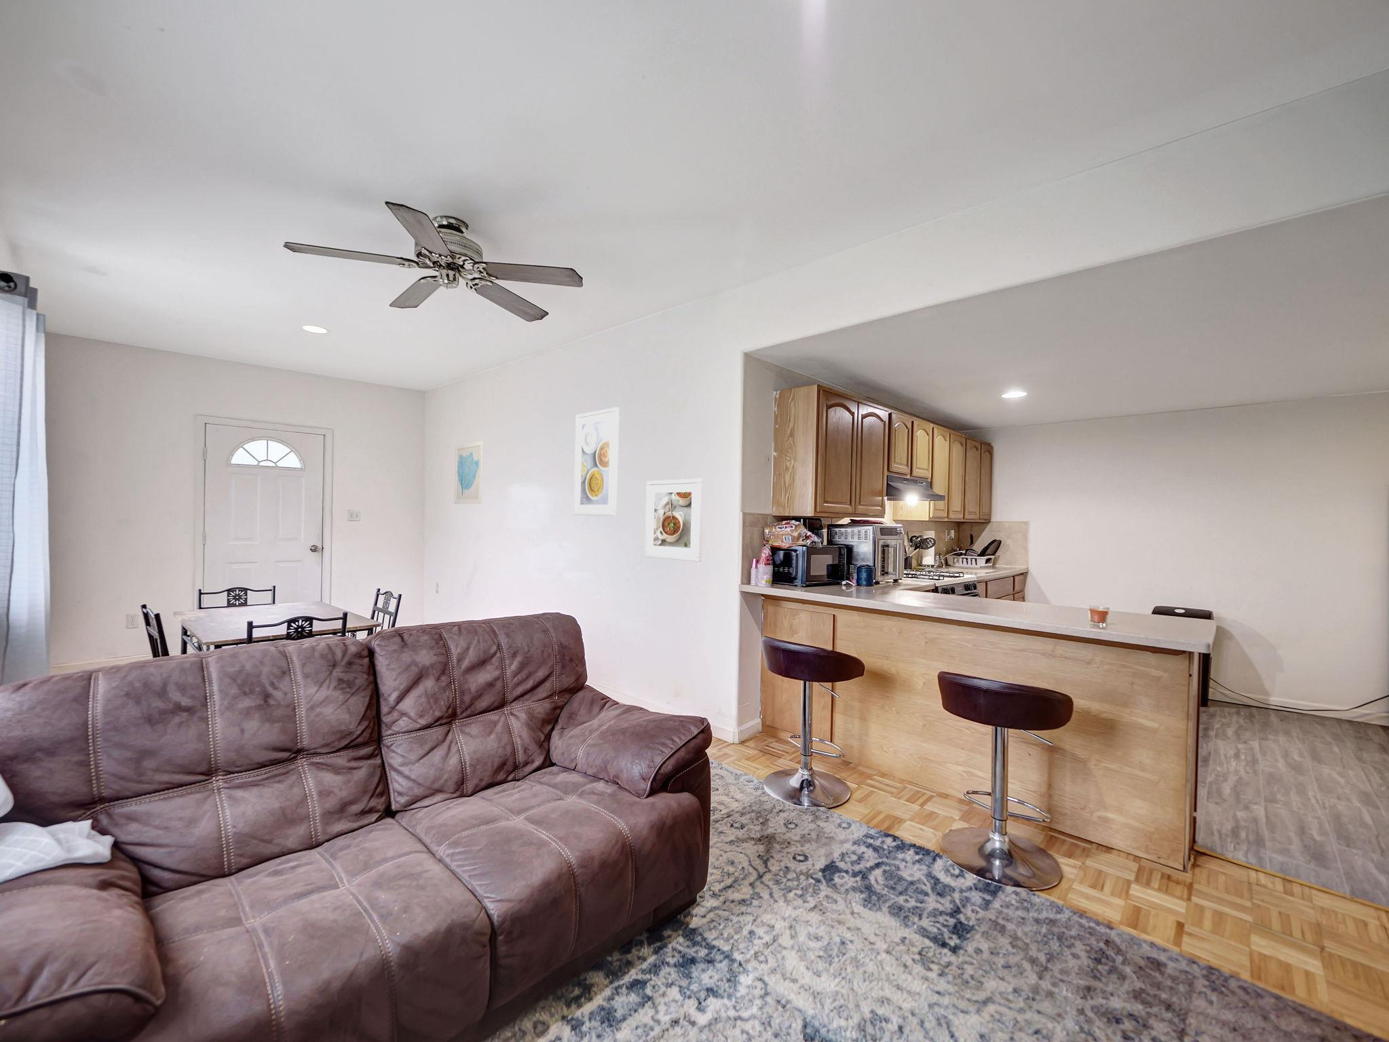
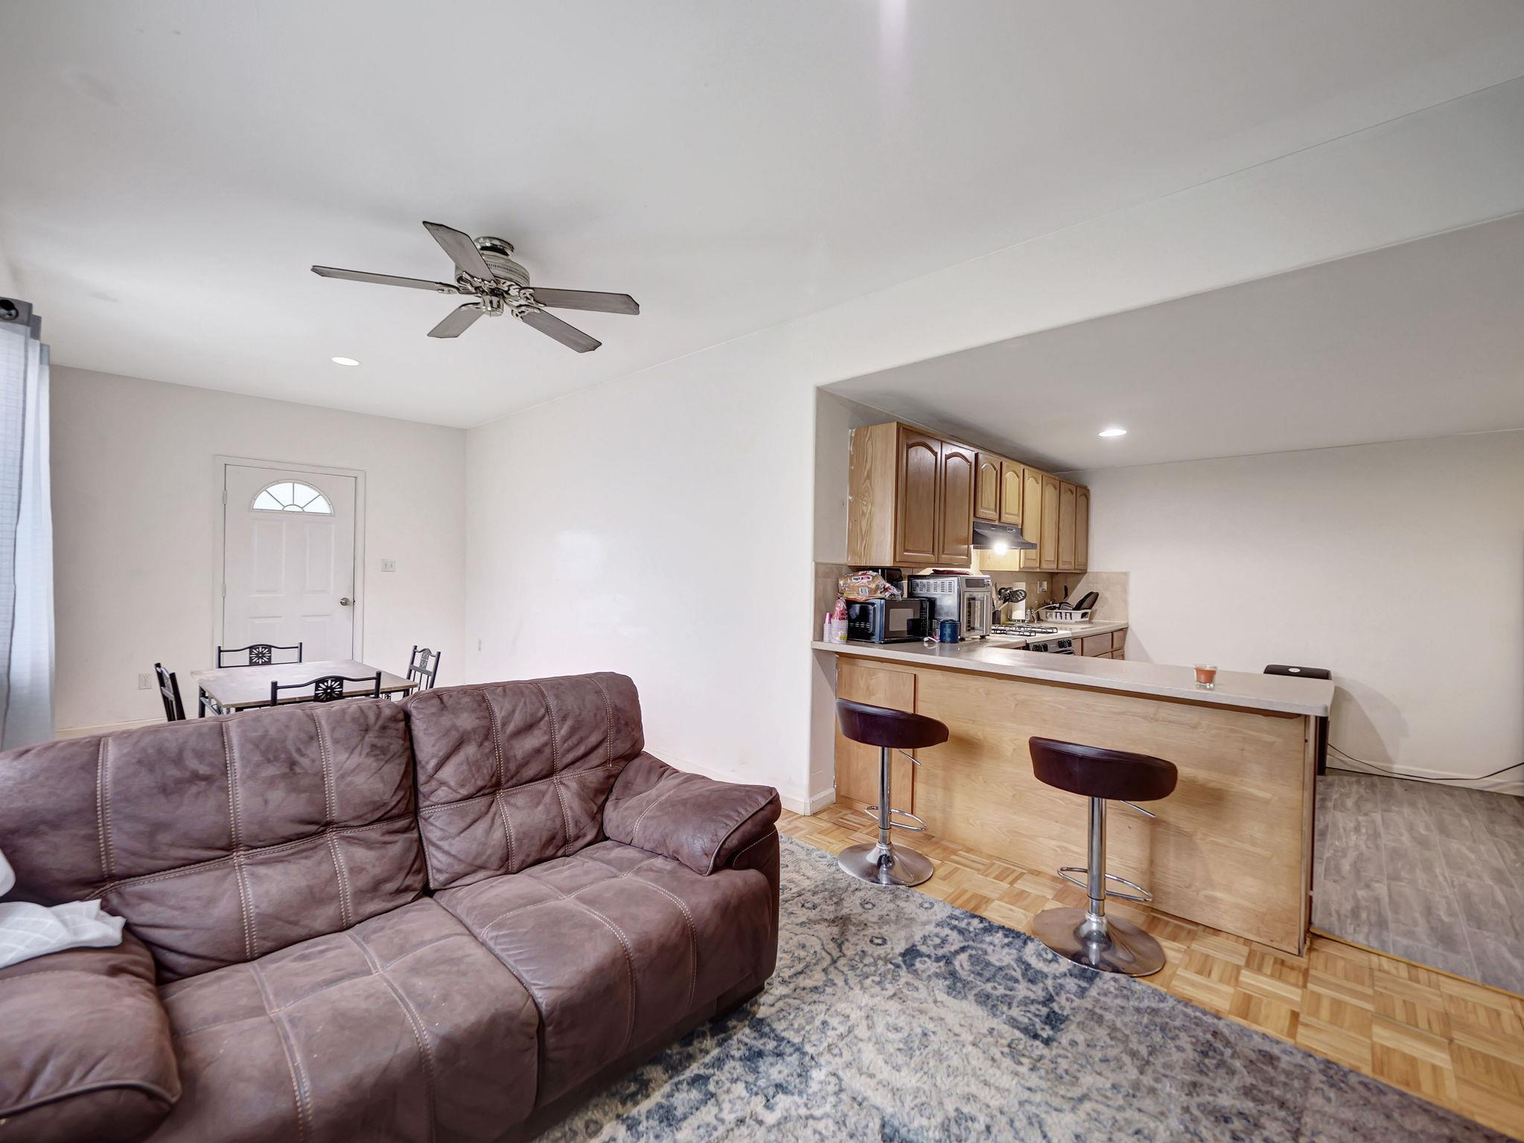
- wall art [453,440,484,505]
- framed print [644,477,704,563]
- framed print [572,406,621,517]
